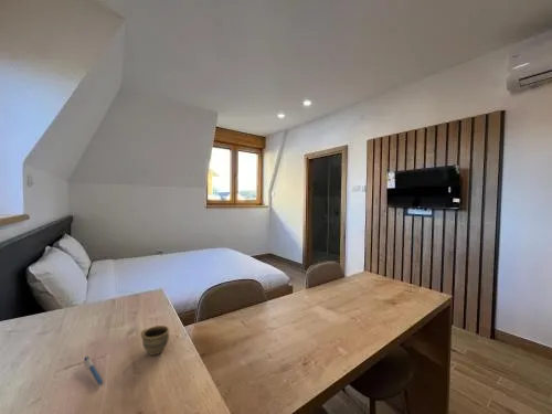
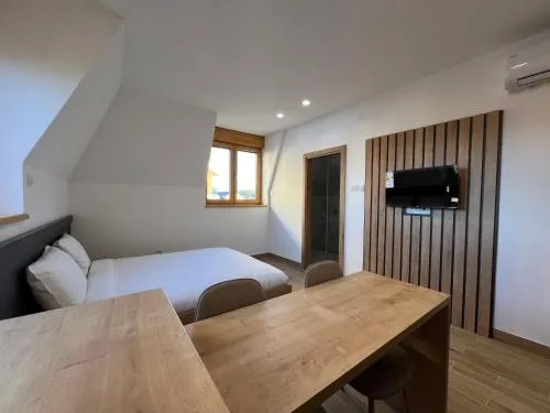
- pen [83,355,104,385]
- cup [140,325,170,357]
